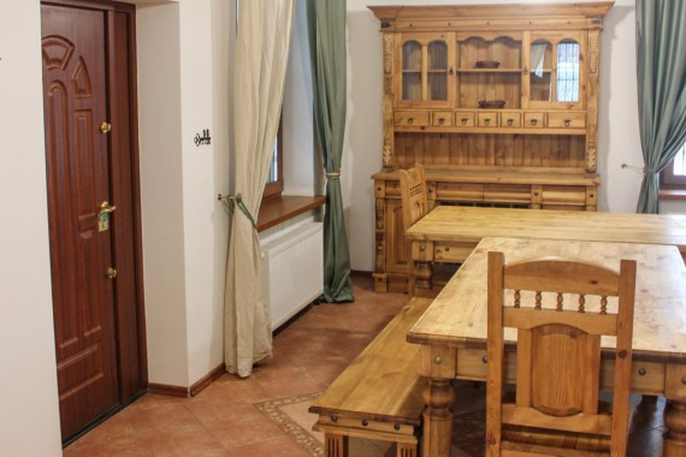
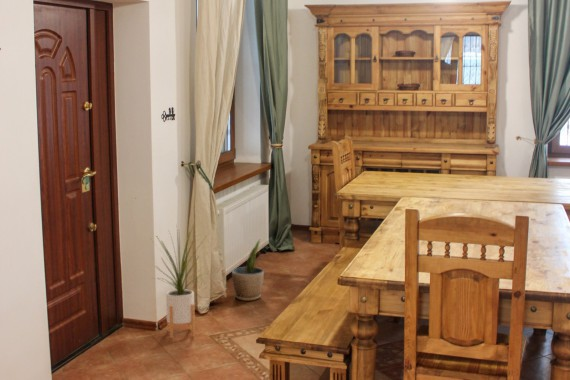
+ potted plant [231,239,265,302]
+ house plant [148,223,209,339]
